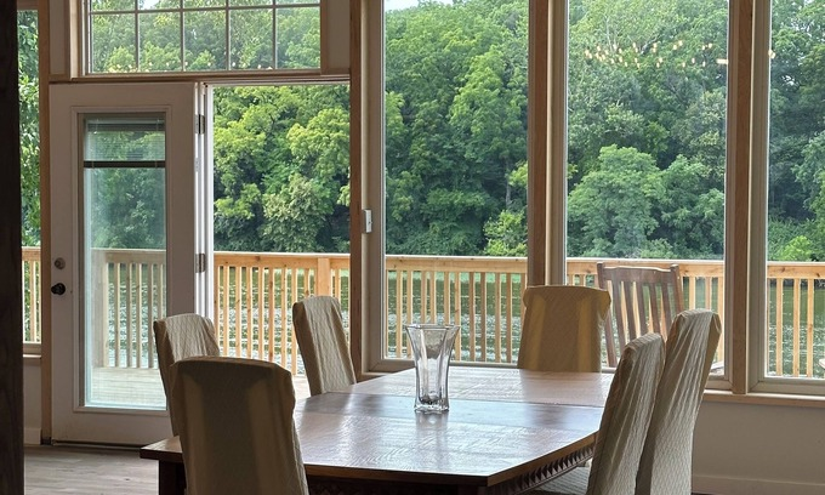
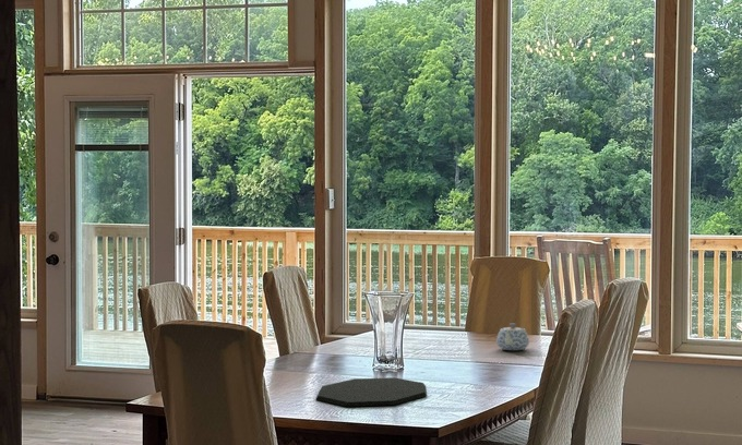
+ placemat [315,376,428,408]
+ teapot [495,323,530,351]
